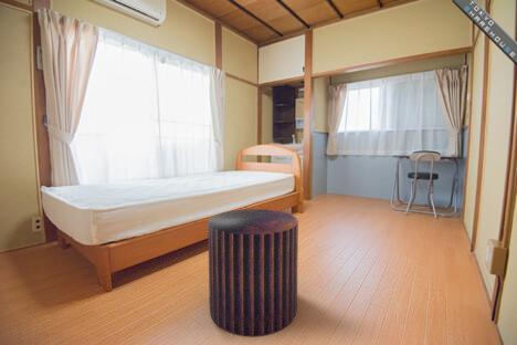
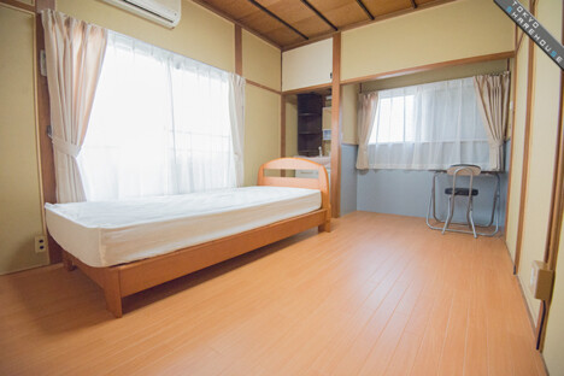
- stool [207,208,299,338]
